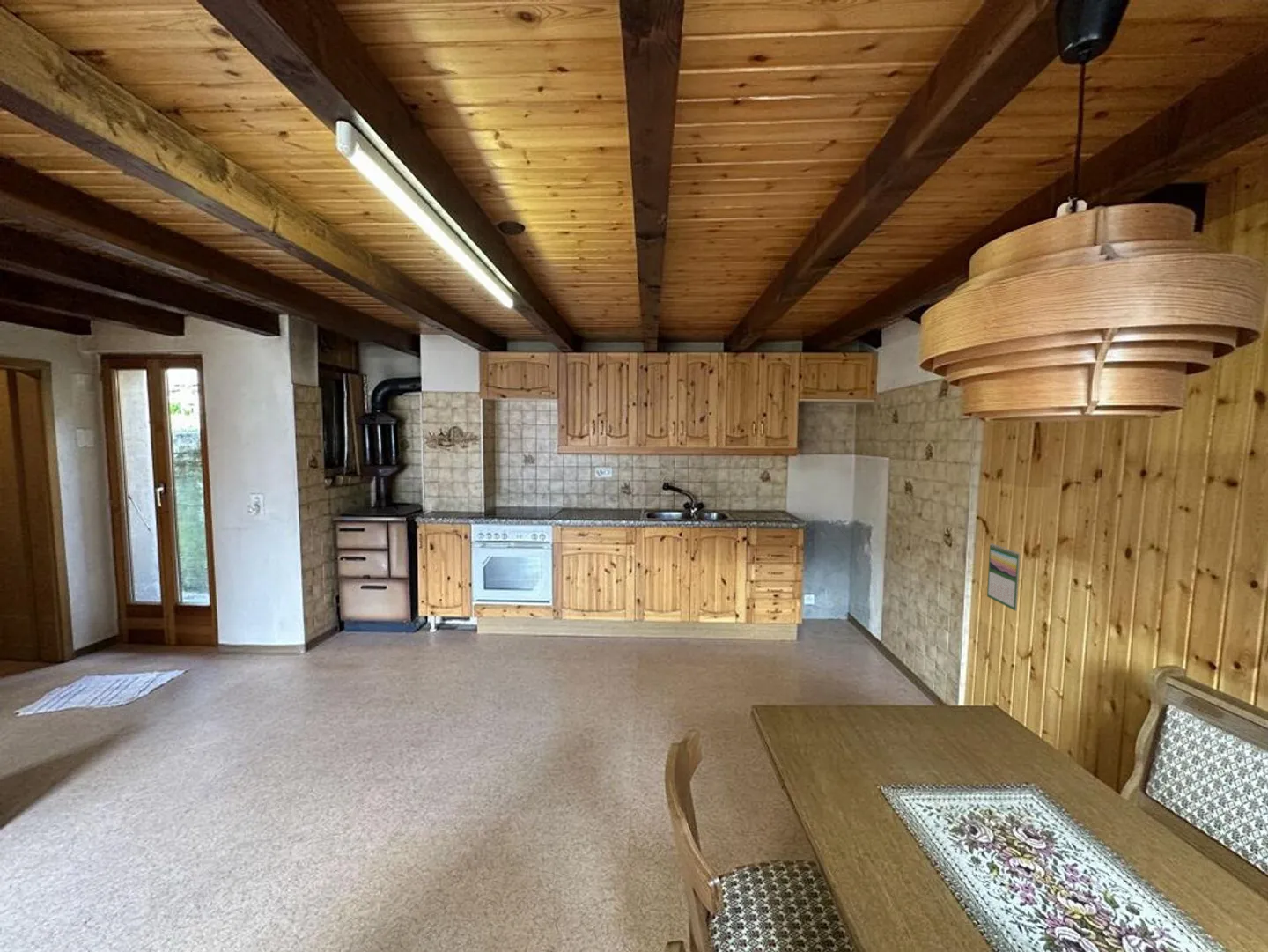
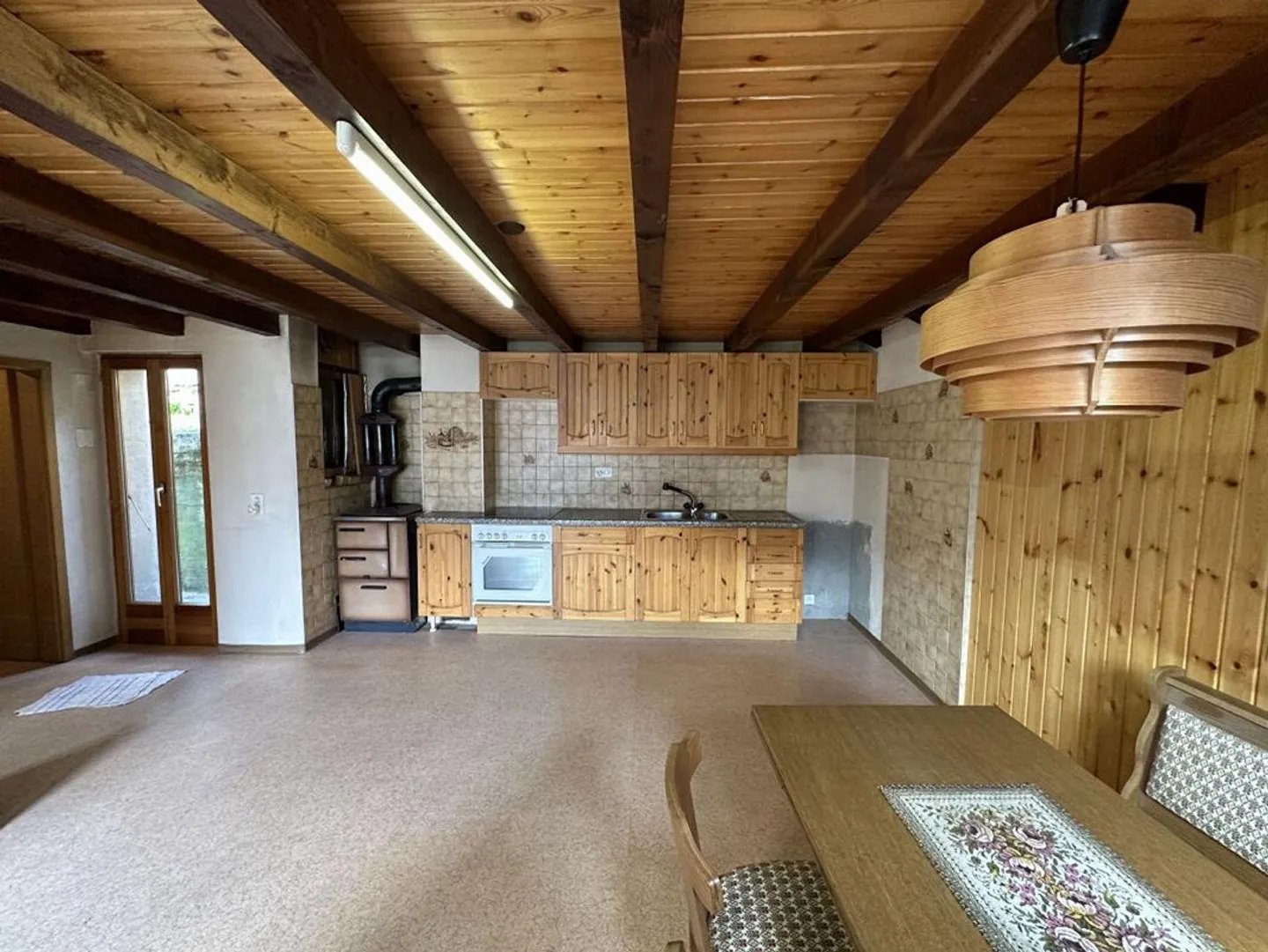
- calendar [986,542,1021,612]
